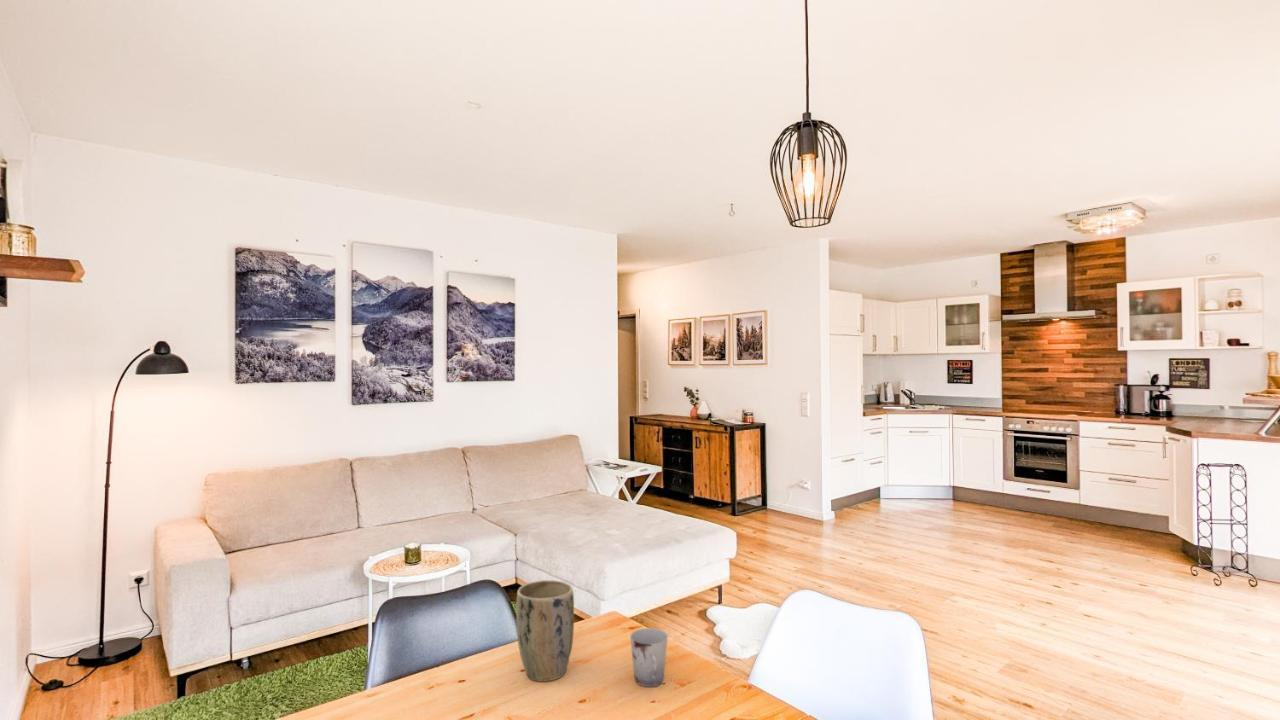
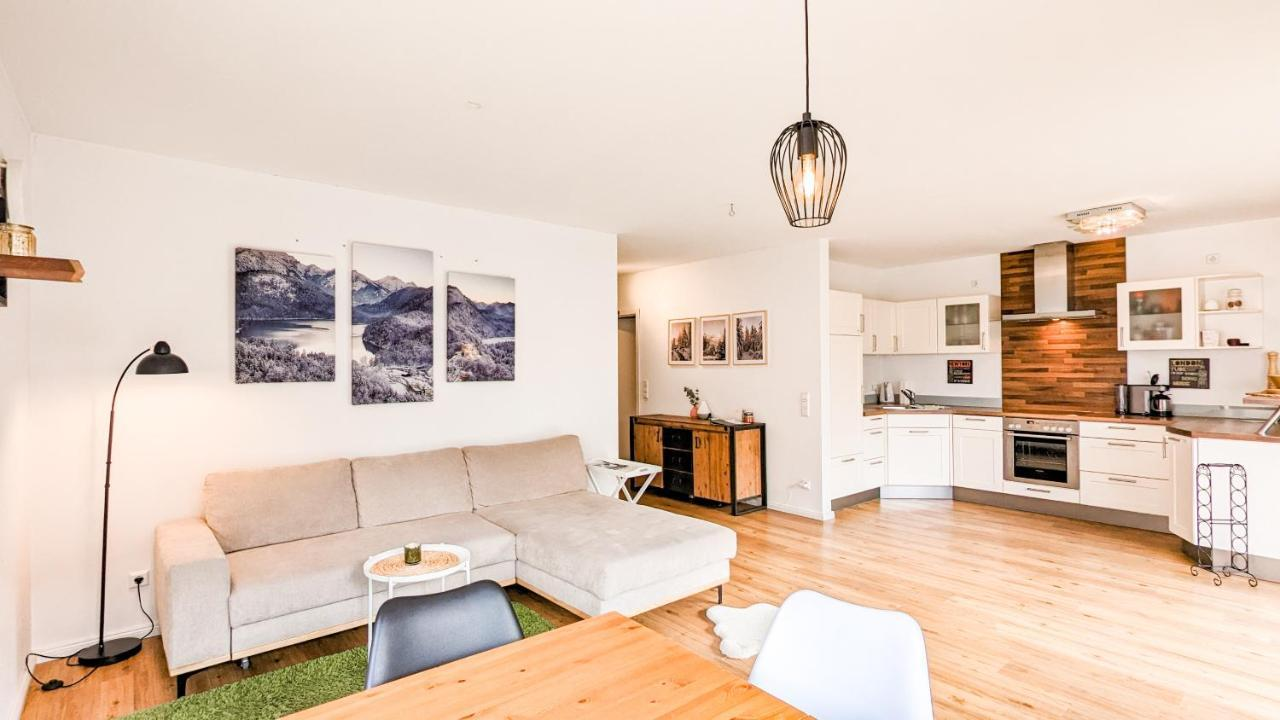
- cup [629,627,669,688]
- plant pot [515,579,575,683]
